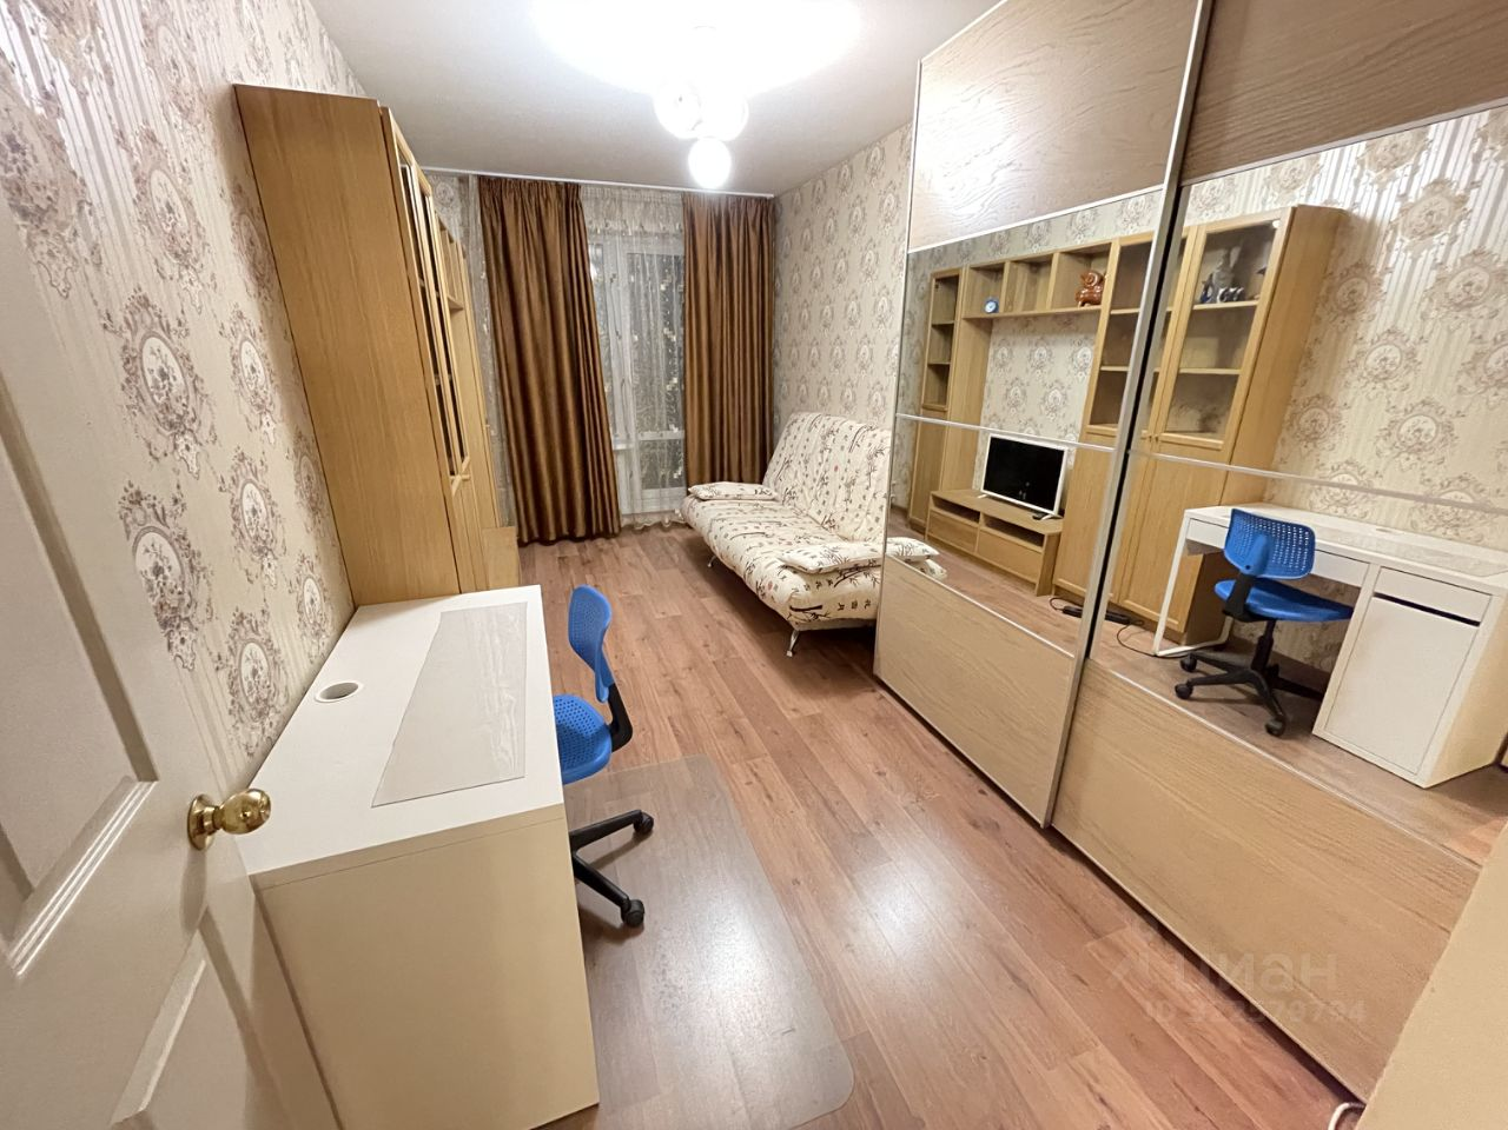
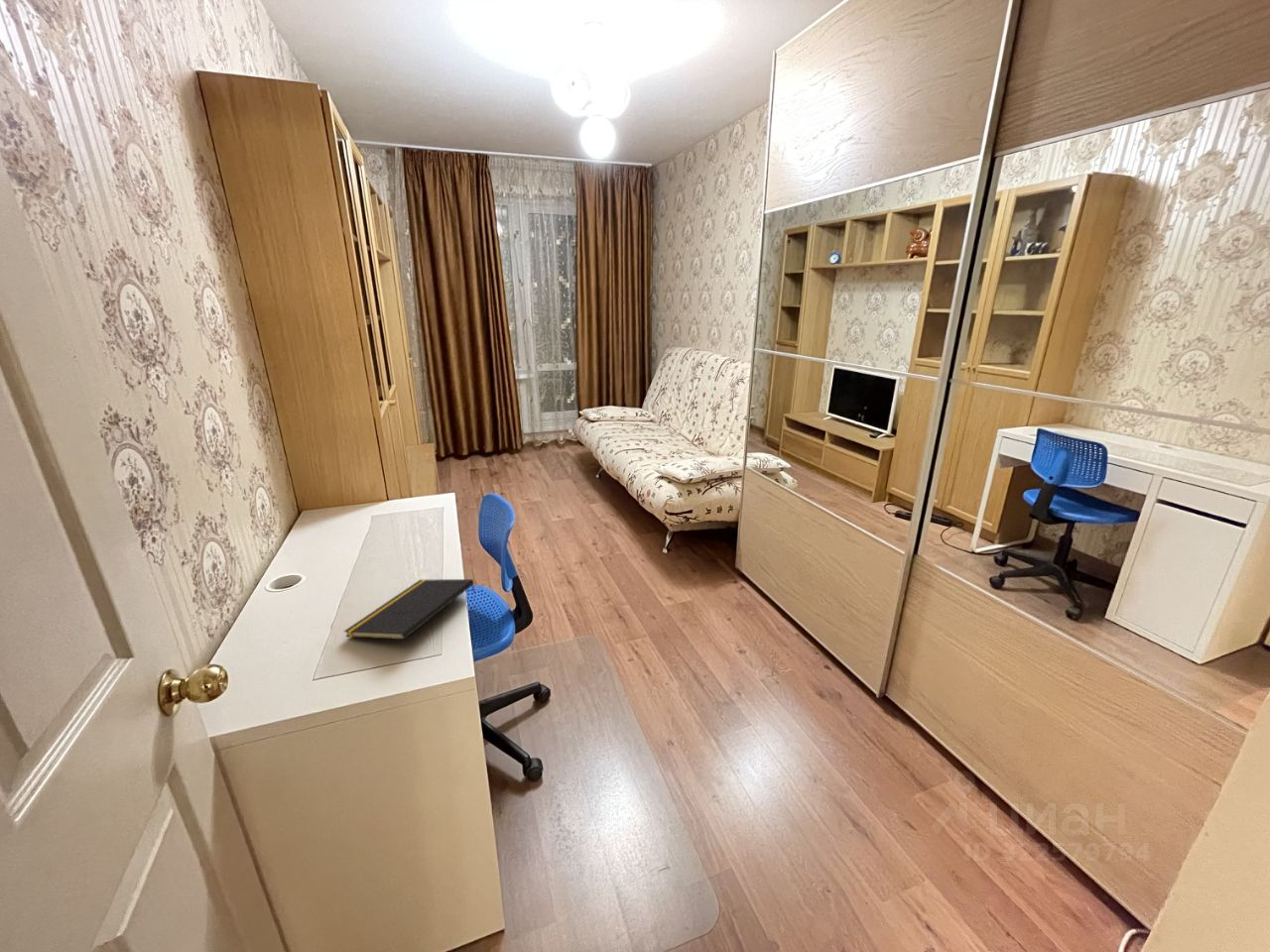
+ notepad [342,578,476,641]
